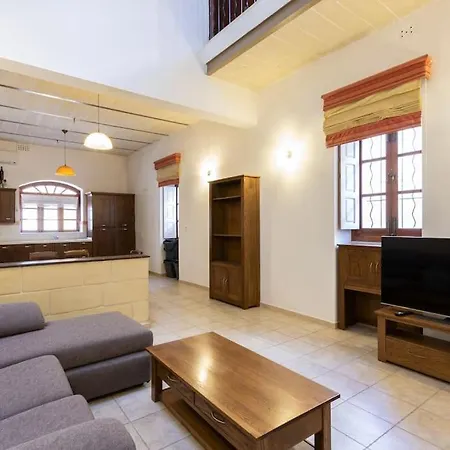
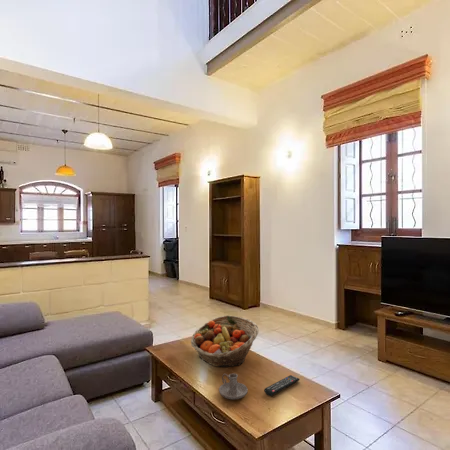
+ candle holder [218,372,249,400]
+ remote control [263,374,301,397]
+ fruit basket [190,315,260,368]
